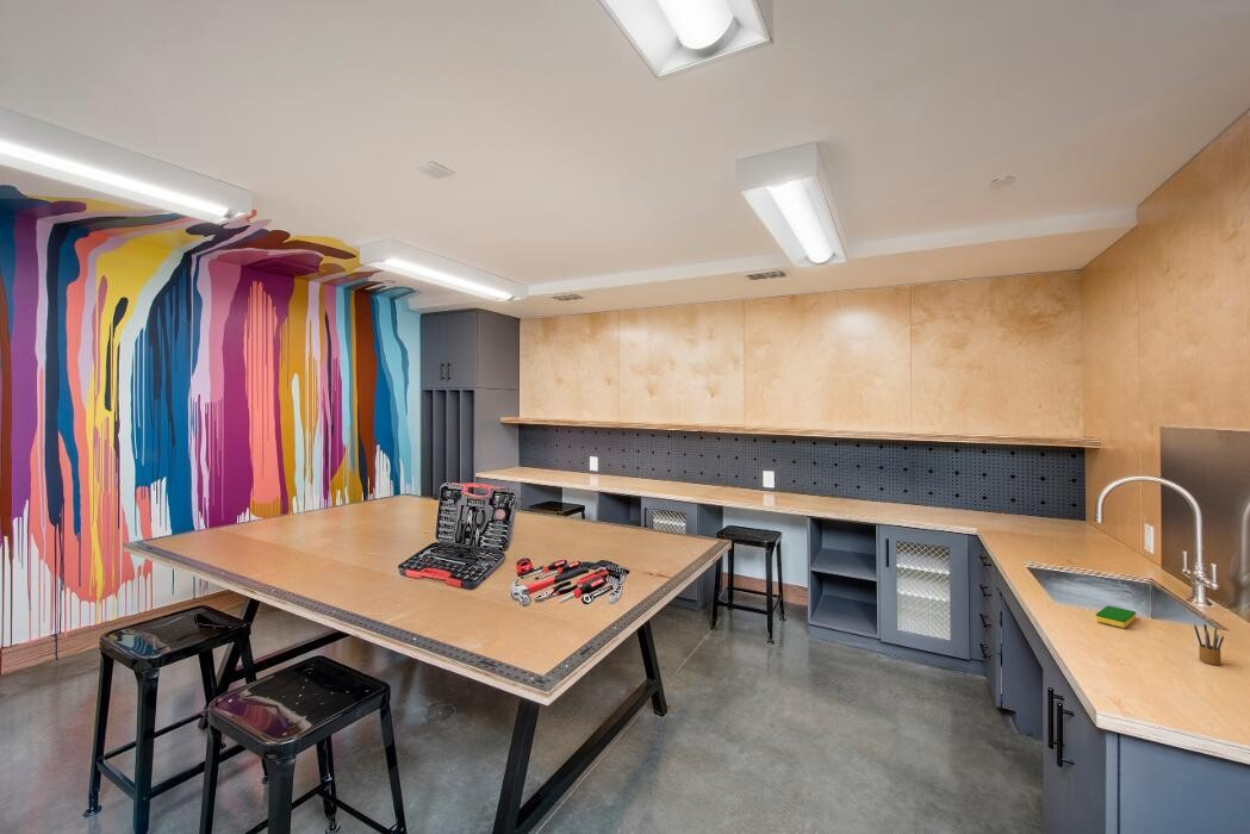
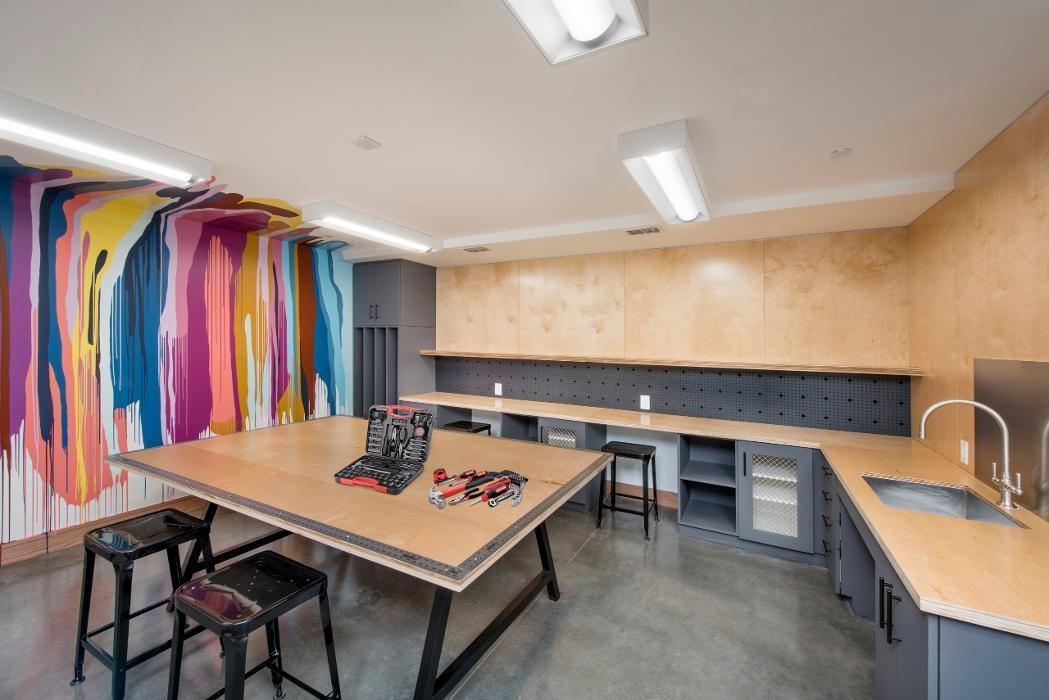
- pencil box [1193,622,1225,666]
- dish sponge [1095,604,1137,629]
